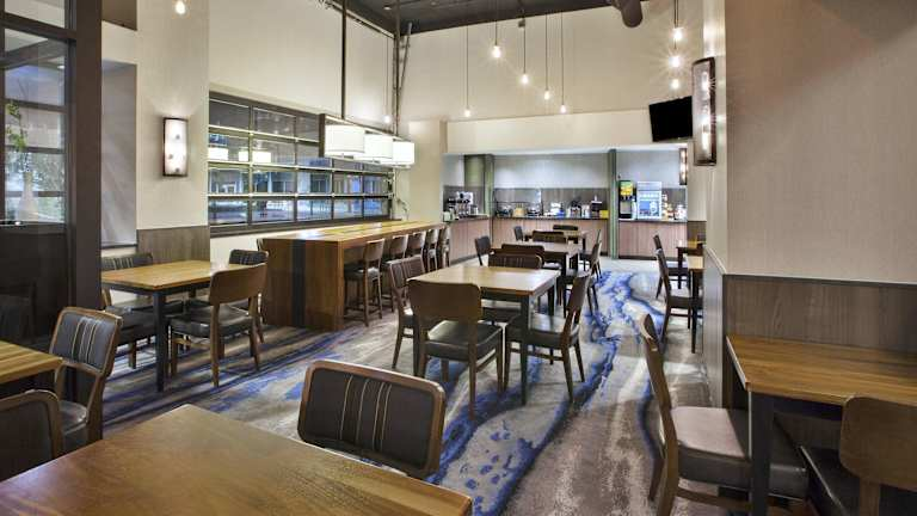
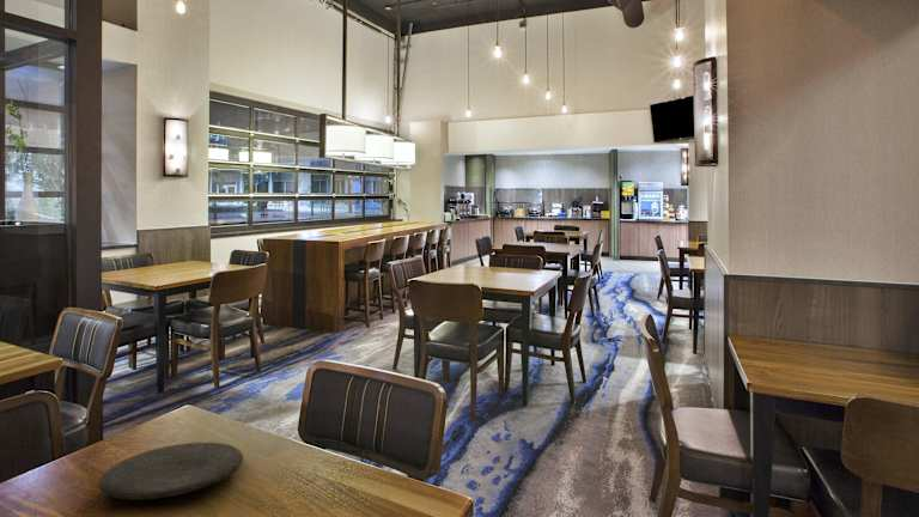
+ plate [97,442,244,501]
